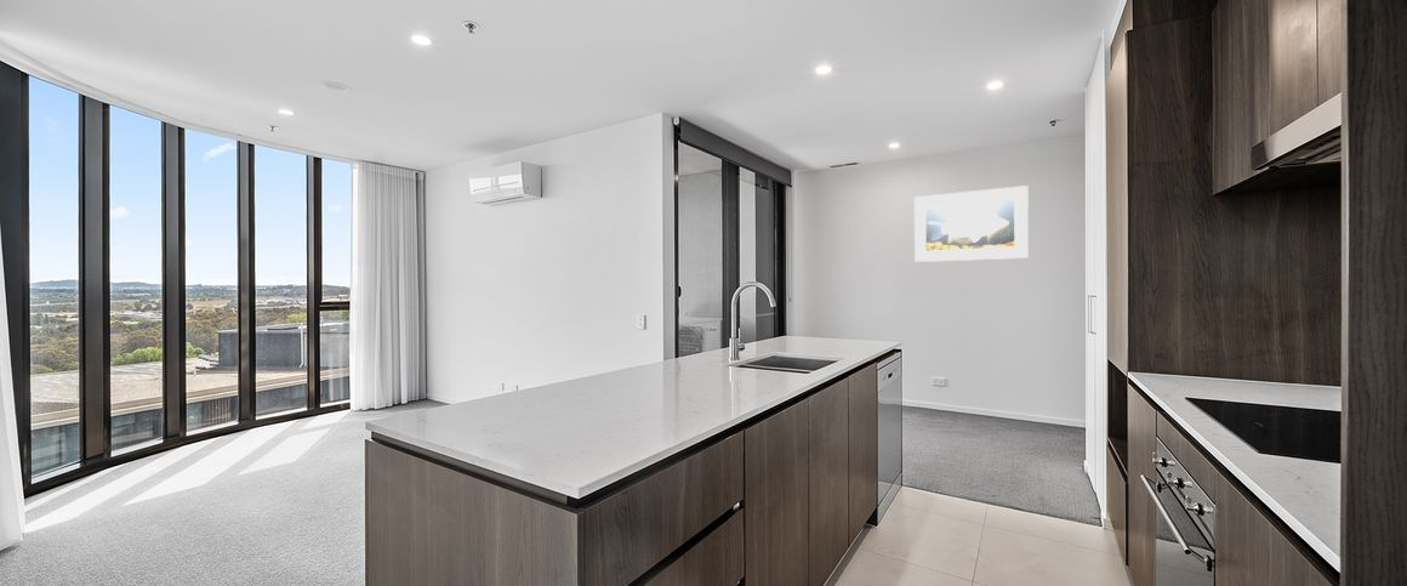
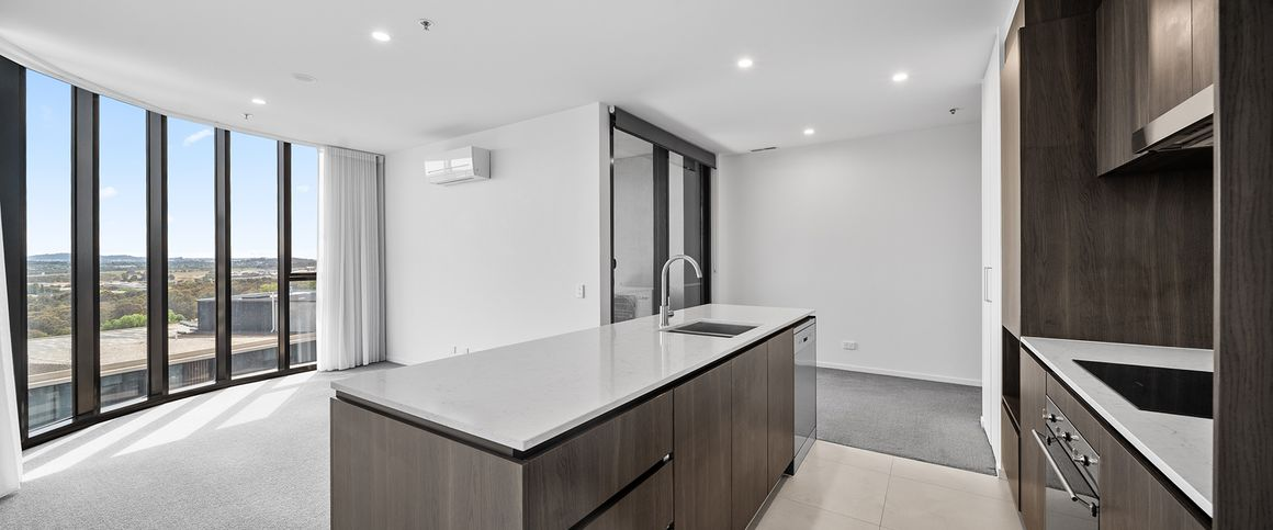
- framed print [913,184,1030,263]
